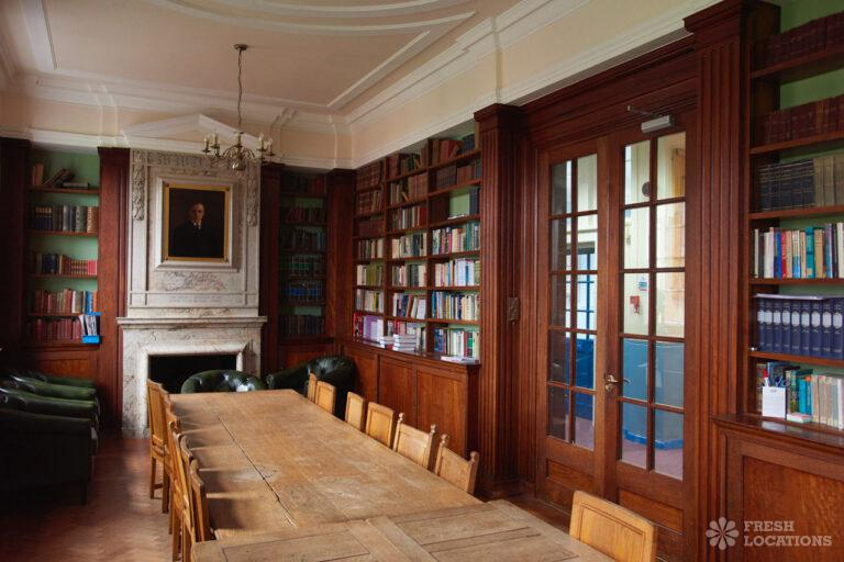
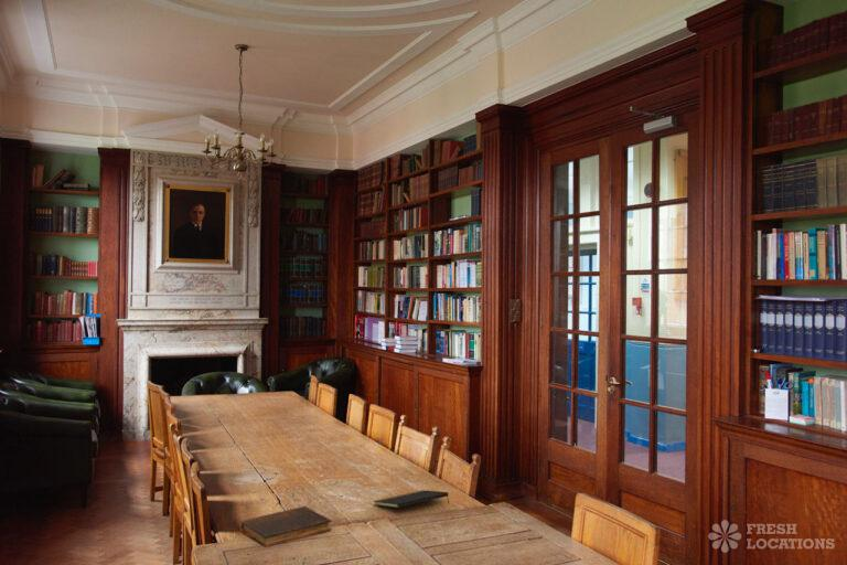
+ notepad [373,489,450,509]
+ book [239,505,333,548]
